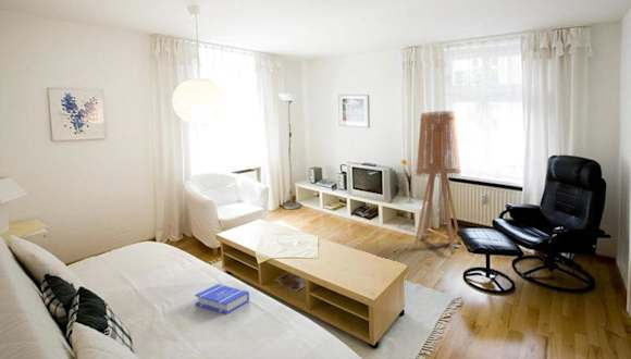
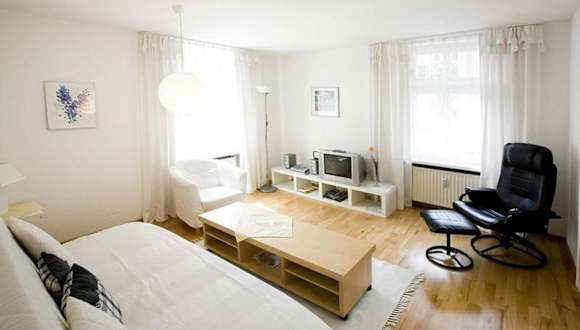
- book [194,283,250,314]
- floor lamp [413,110,462,255]
